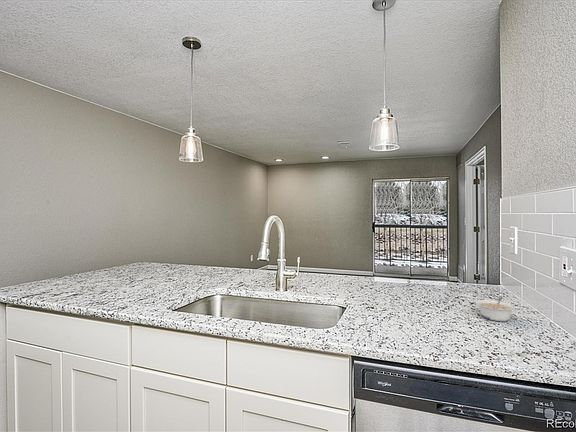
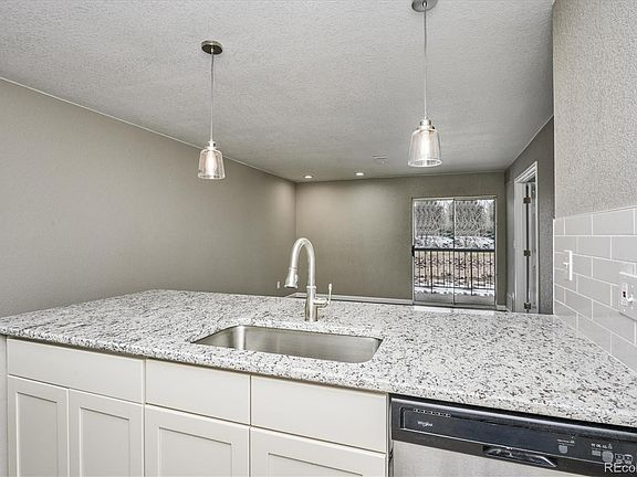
- legume [475,296,516,322]
